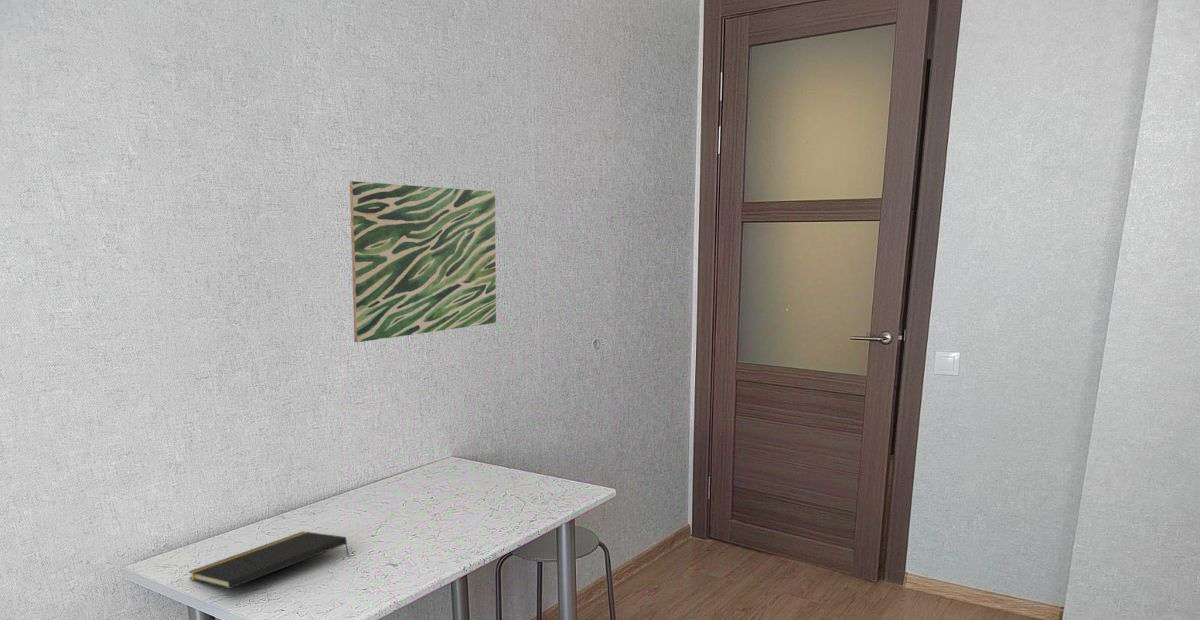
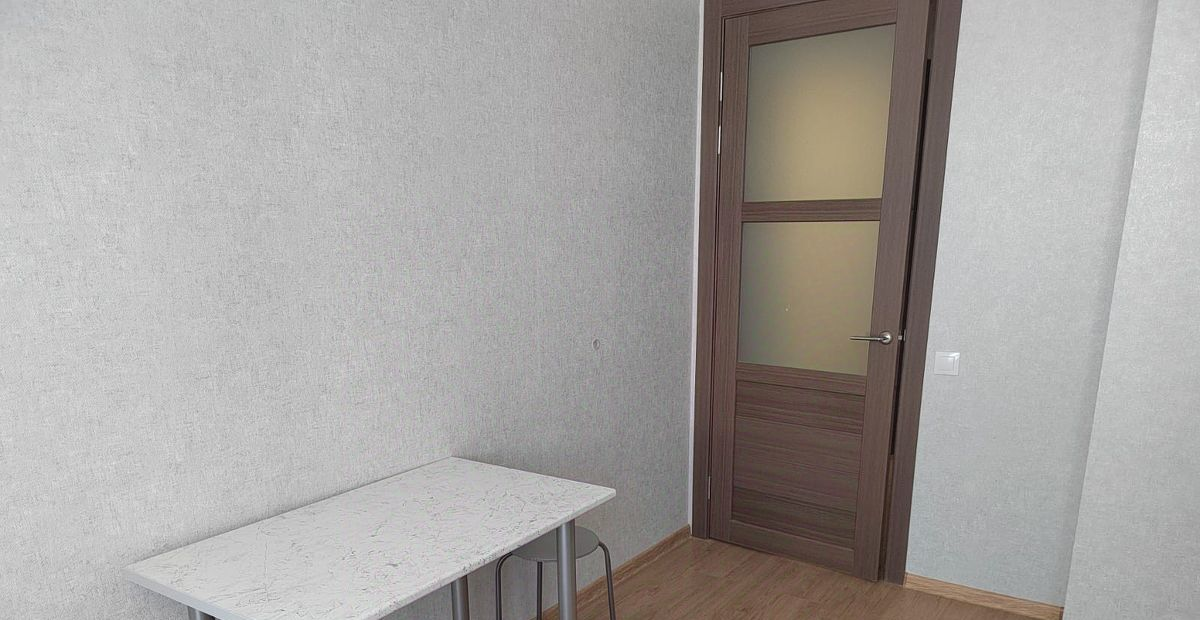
- wall art [349,180,497,343]
- notepad [188,531,351,590]
